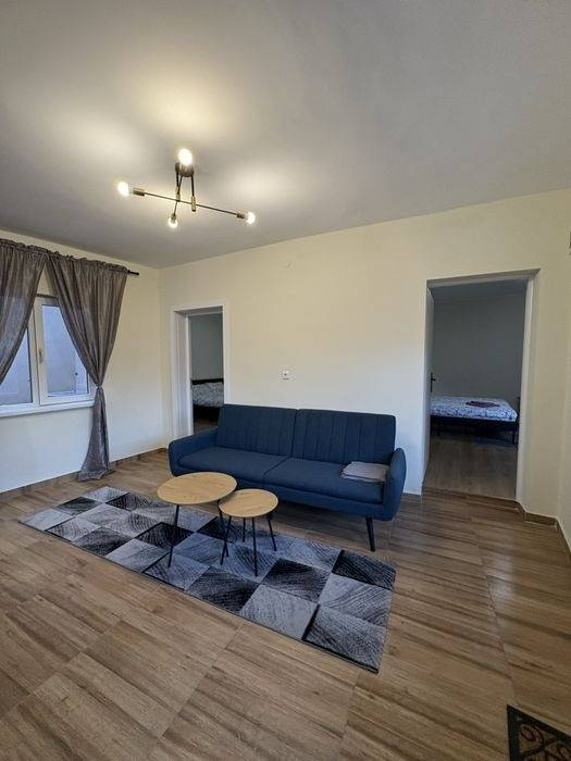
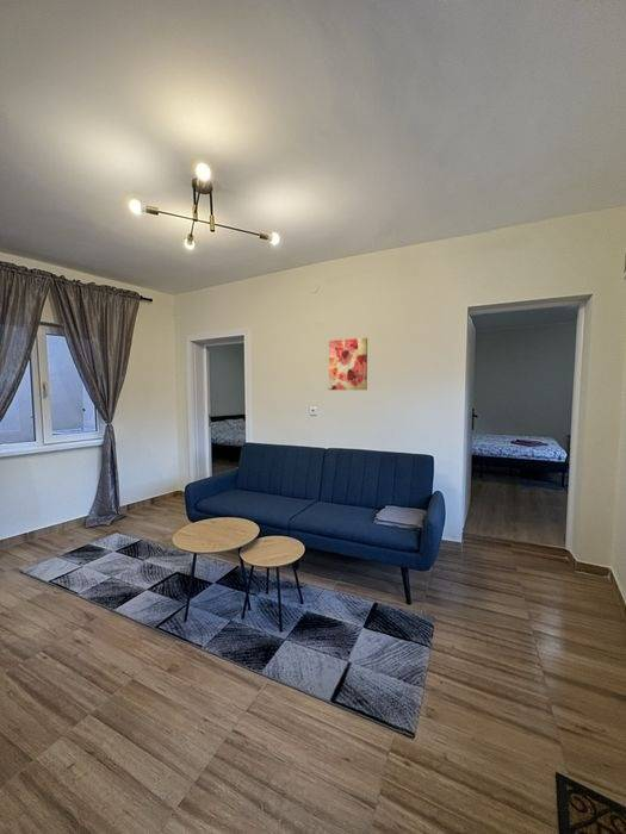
+ wall art [328,337,368,391]
